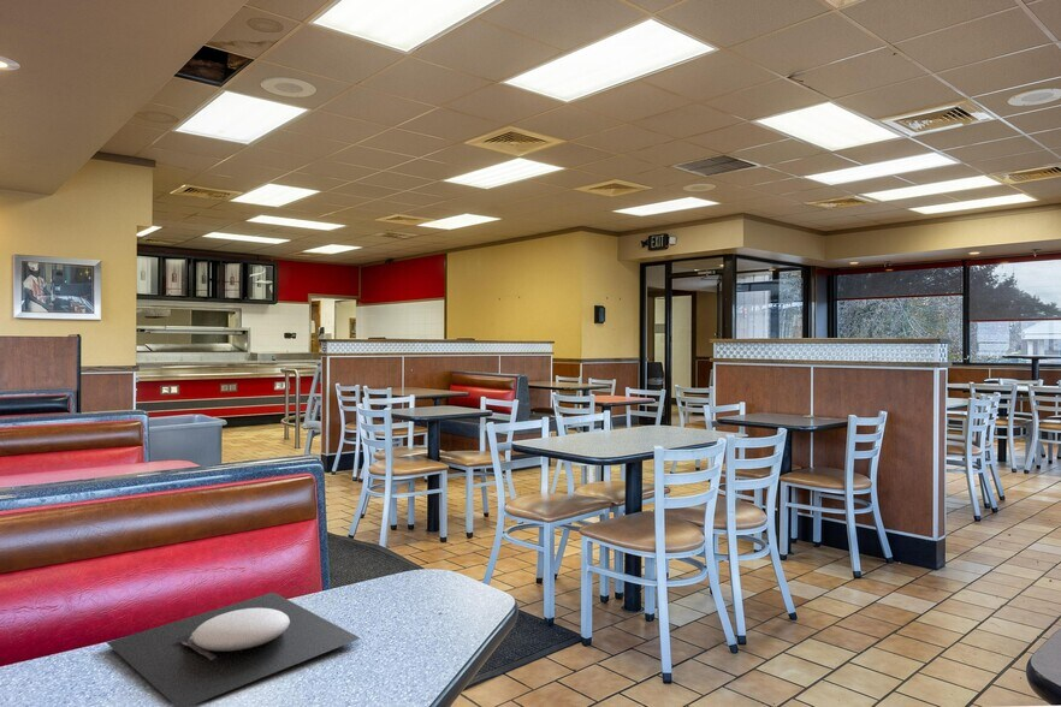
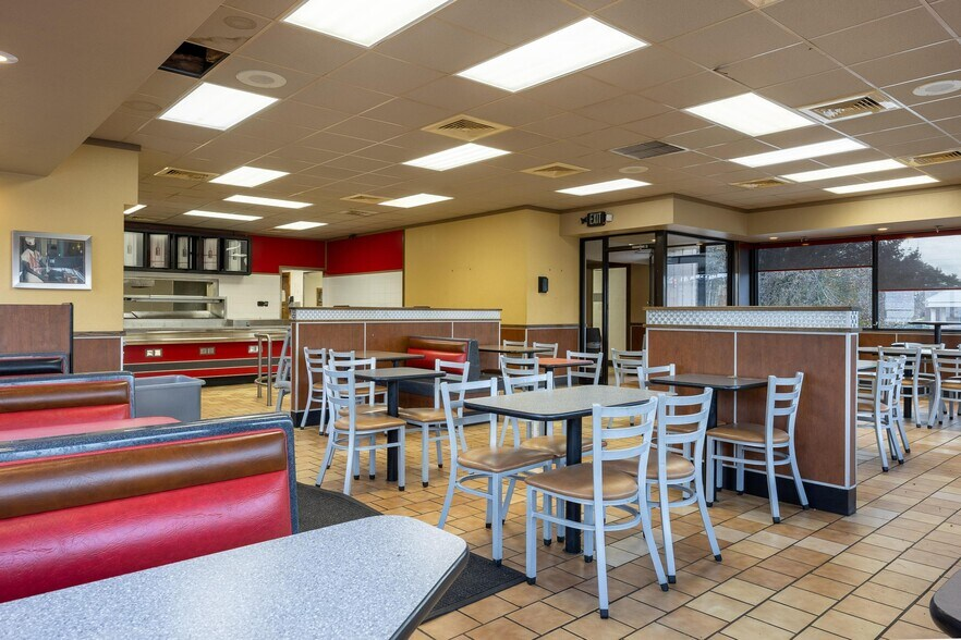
- plate [106,592,361,707]
